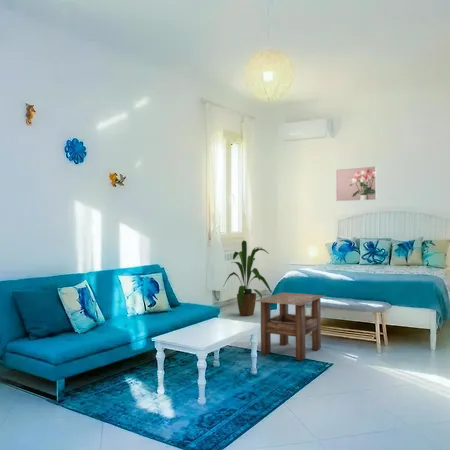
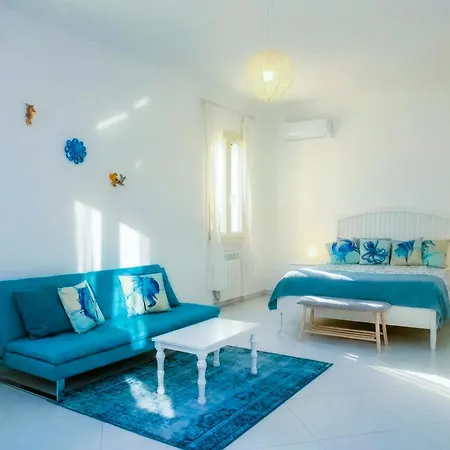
- house plant [222,240,273,317]
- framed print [335,165,378,202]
- side table [255,291,326,362]
